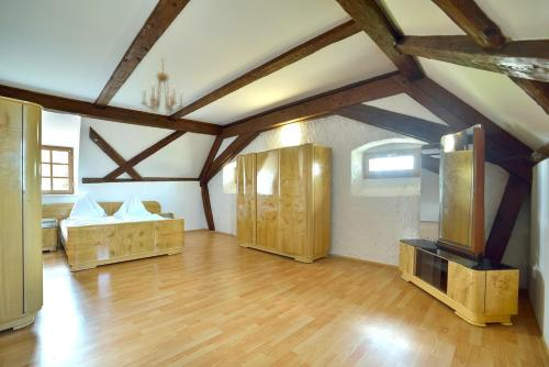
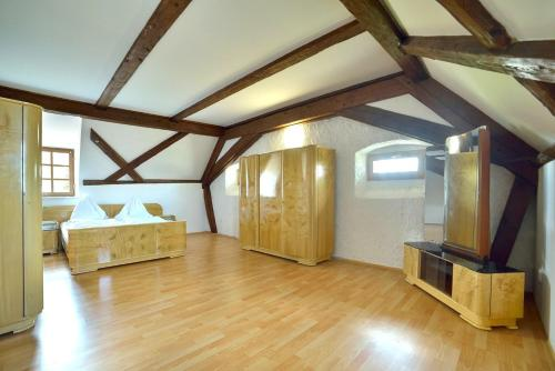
- chandelier [139,56,186,115]
